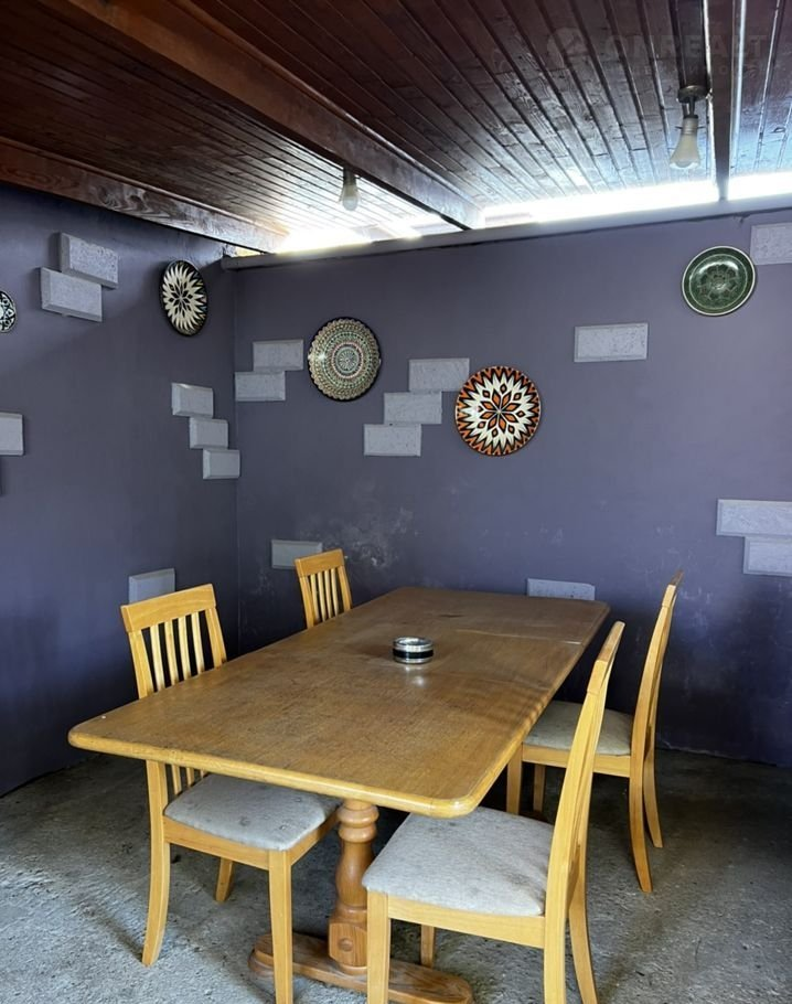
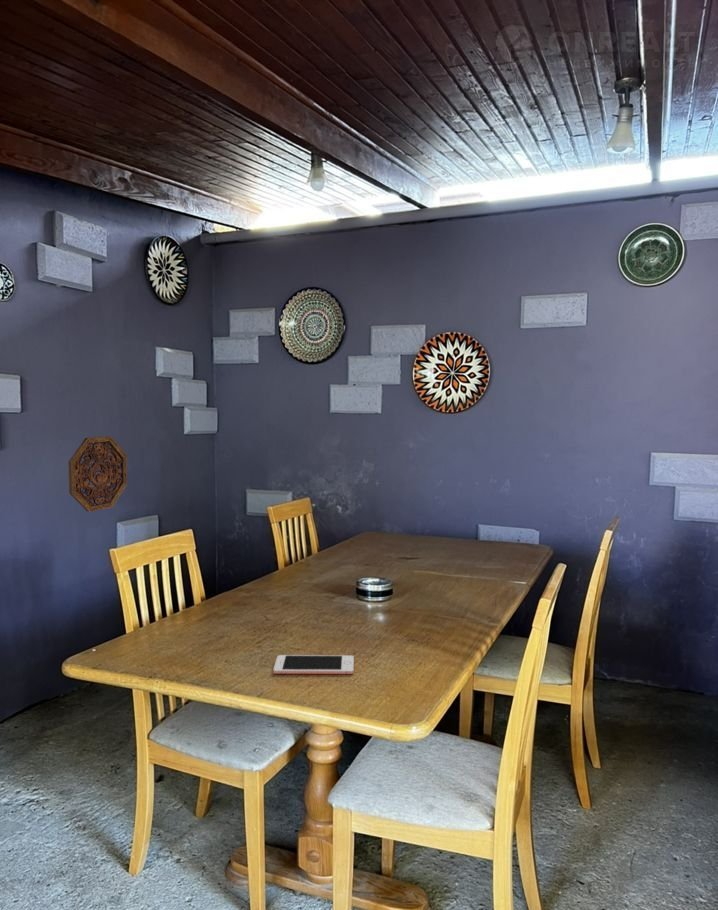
+ decorative platter [67,435,128,513]
+ cell phone [272,654,355,675]
